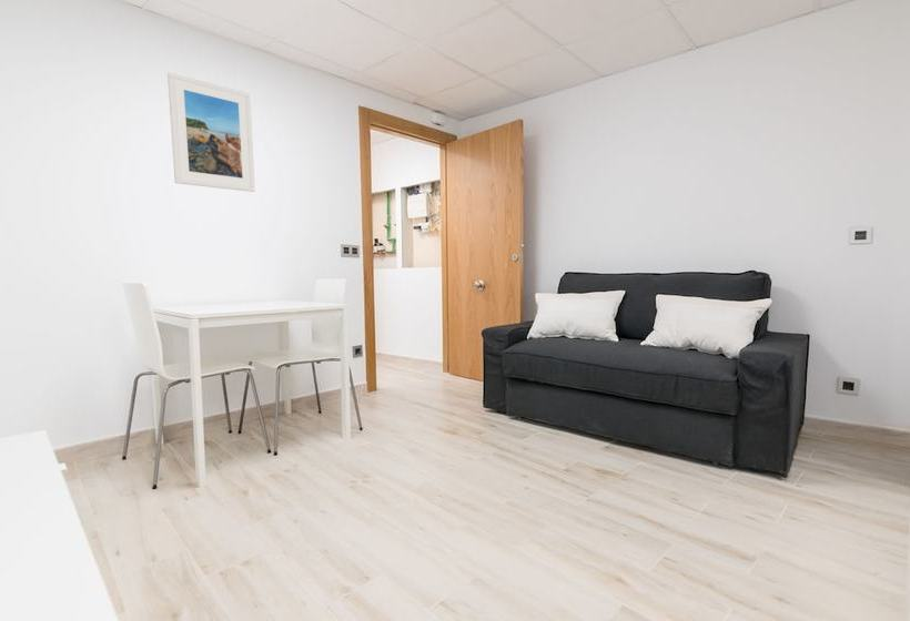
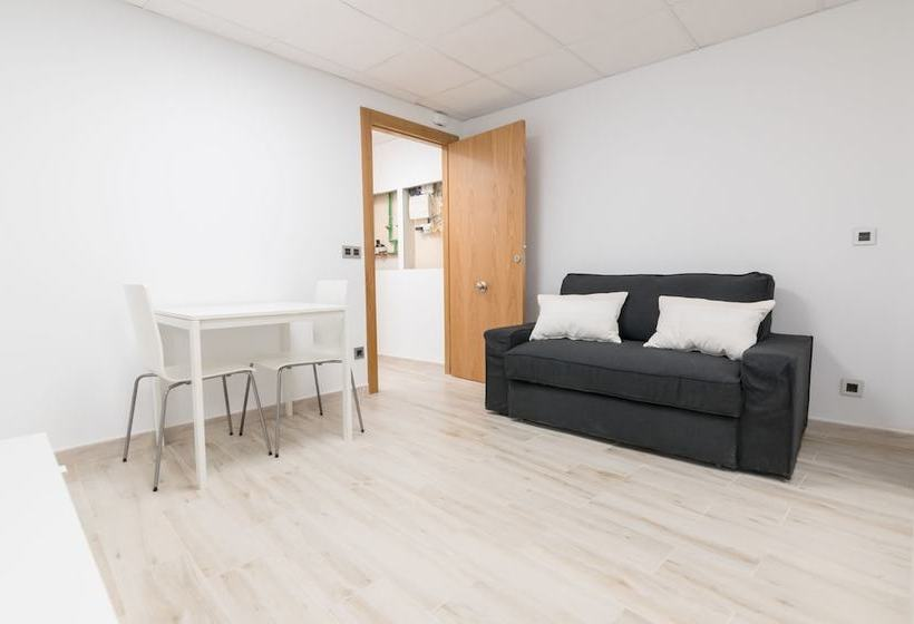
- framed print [166,72,256,193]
